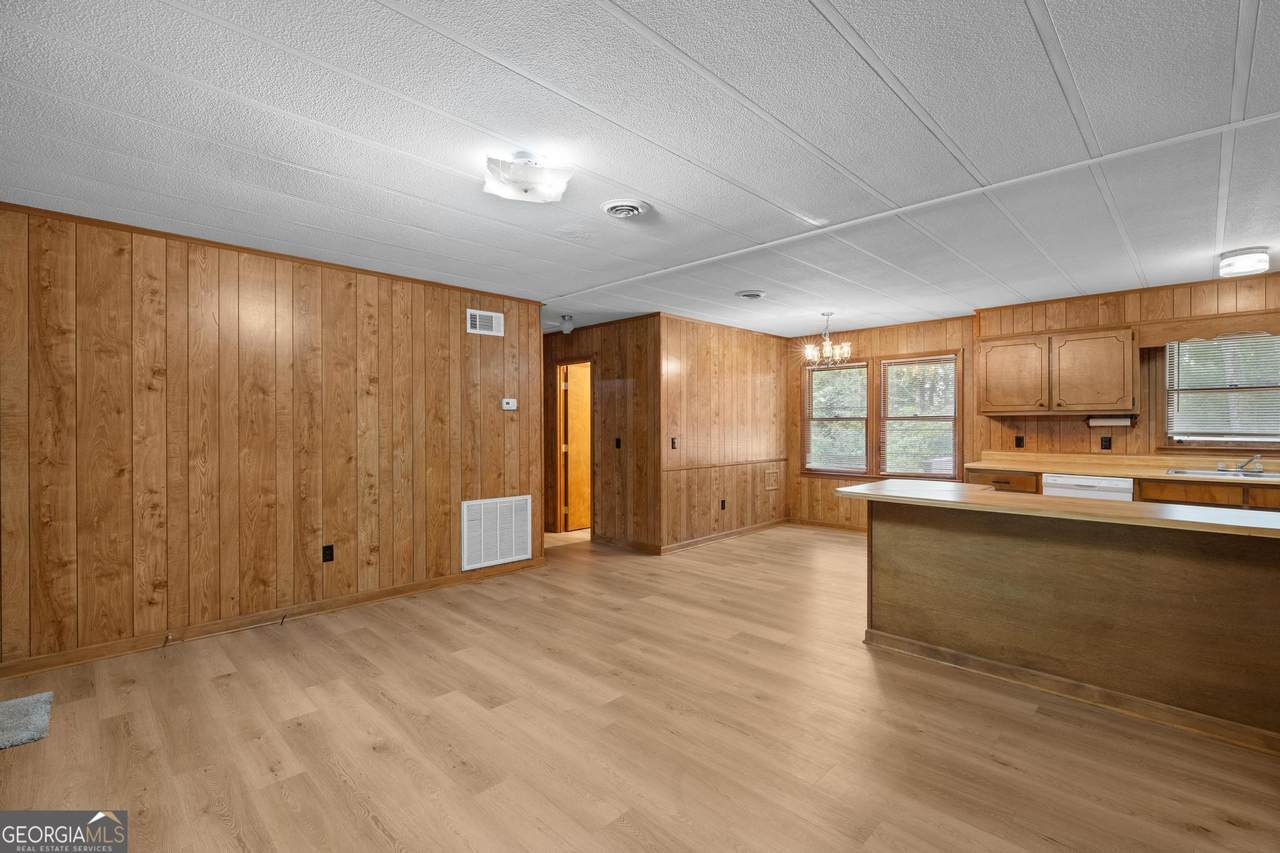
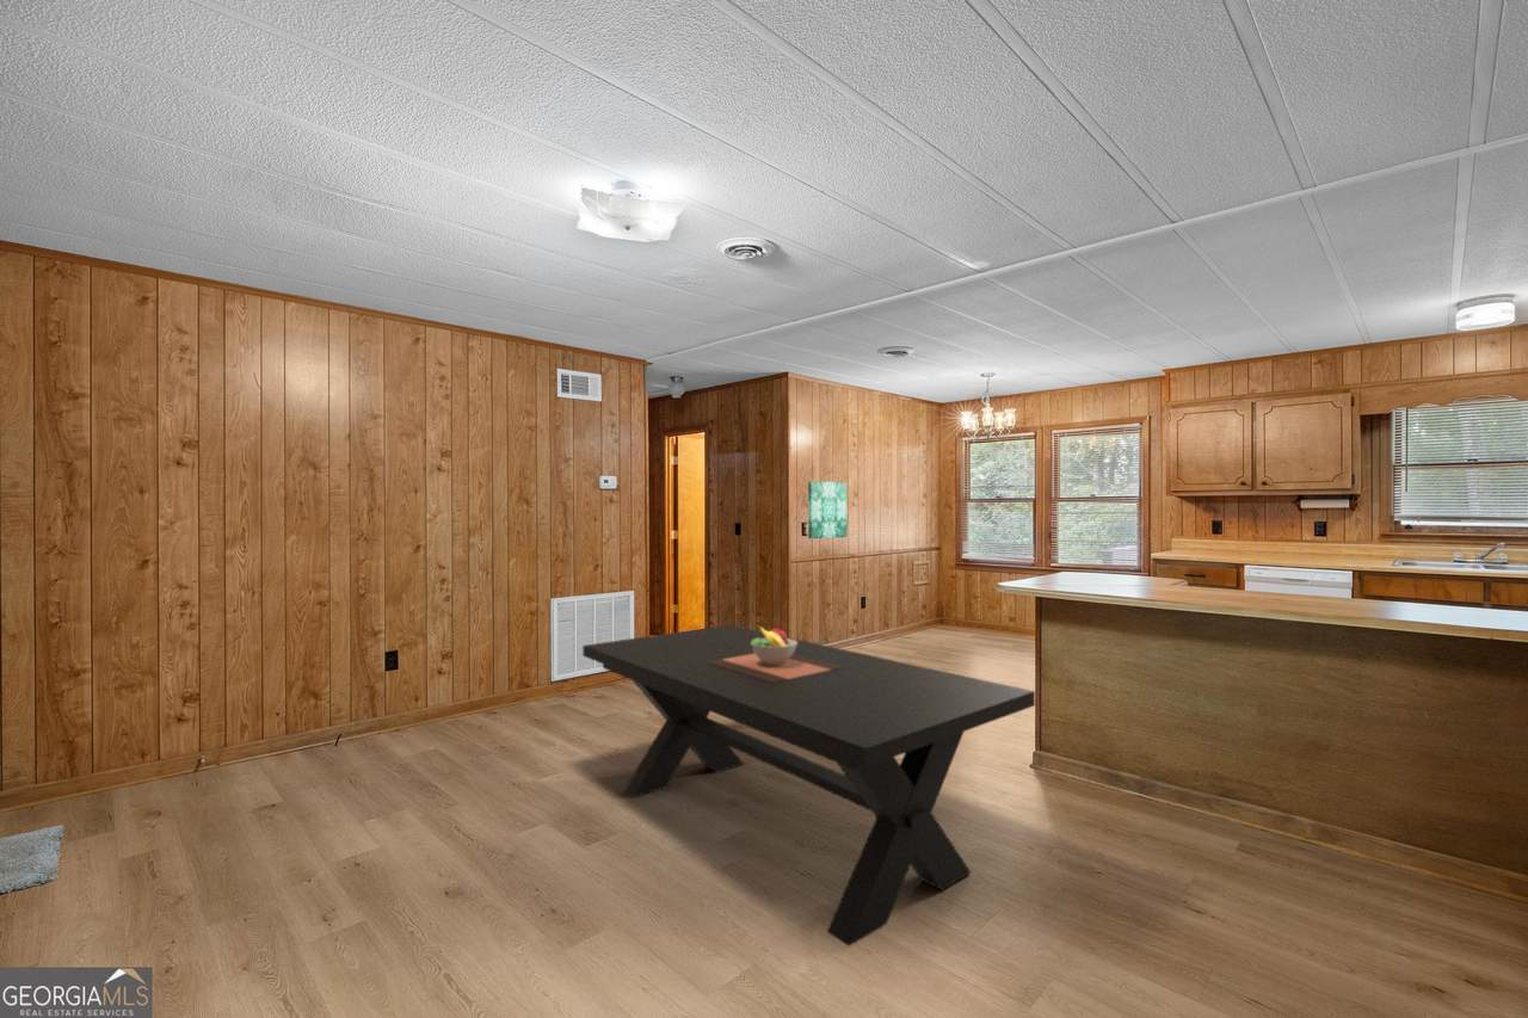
+ dining table [581,624,1036,948]
+ wall art [807,480,849,539]
